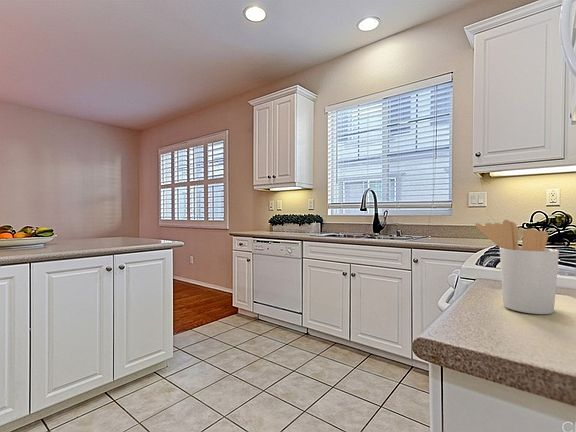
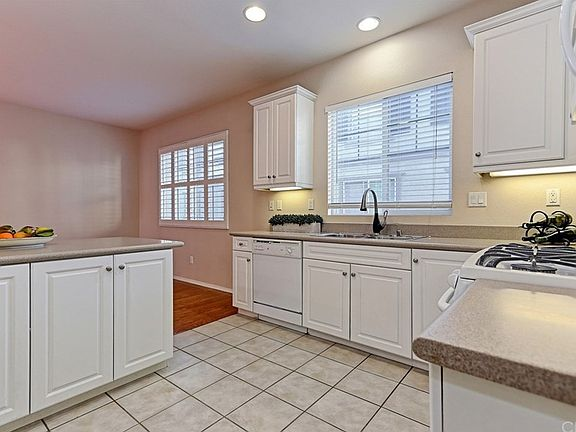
- utensil holder [474,219,560,315]
